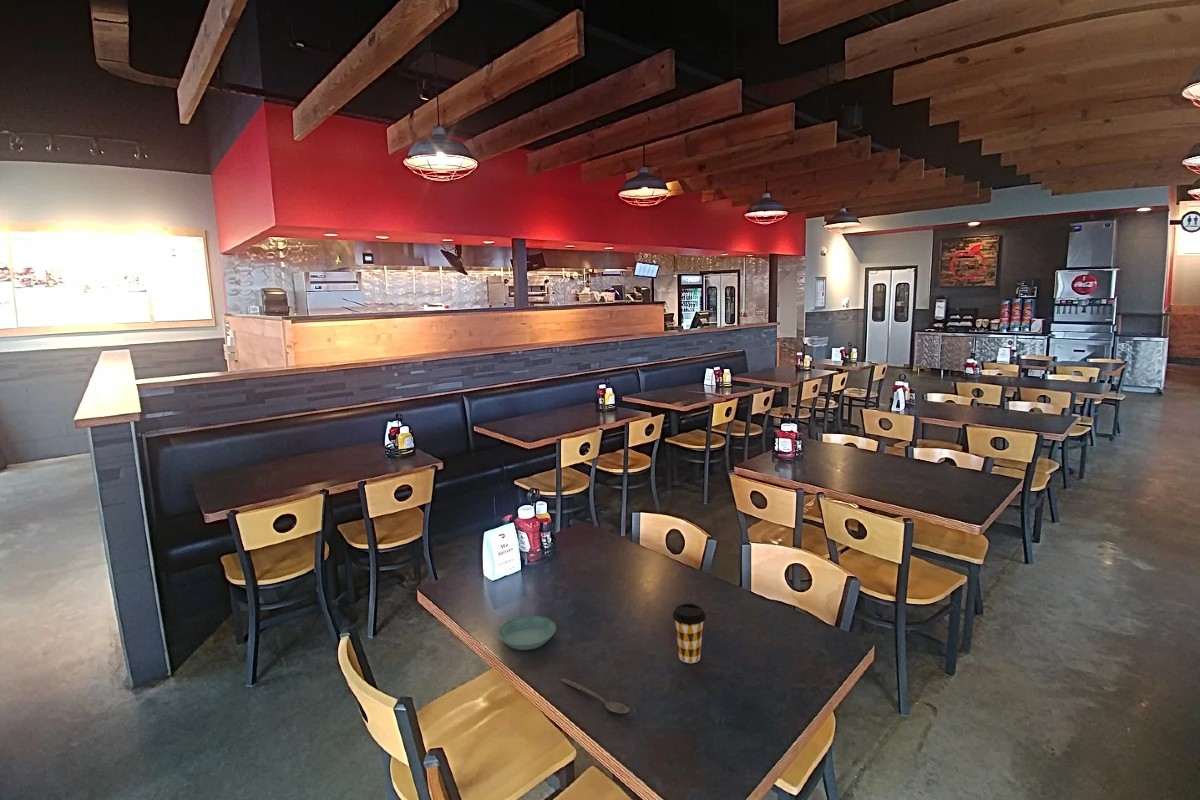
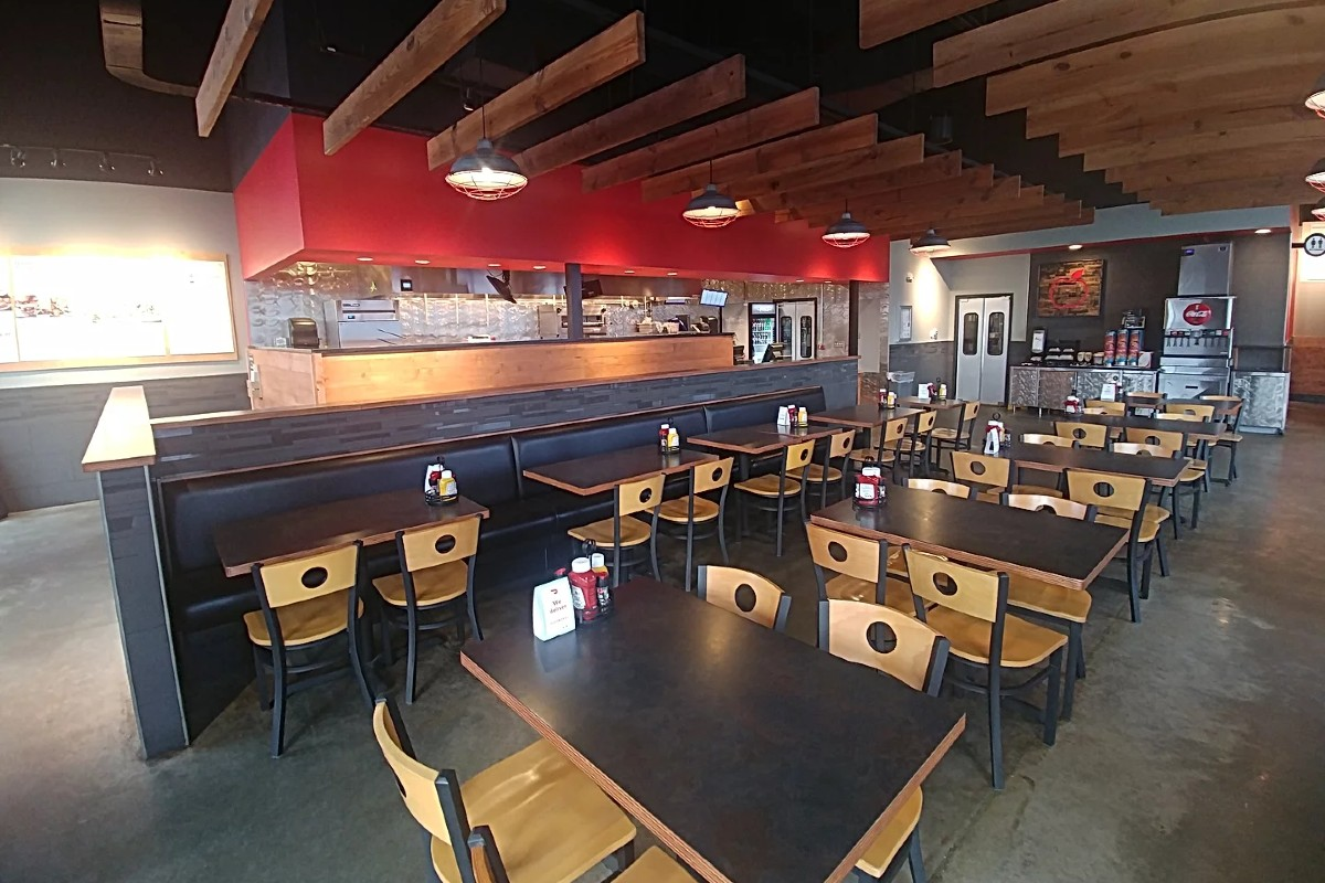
- spoon [559,677,631,714]
- saucer [497,615,557,651]
- coffee cup [672,602,707,664]
